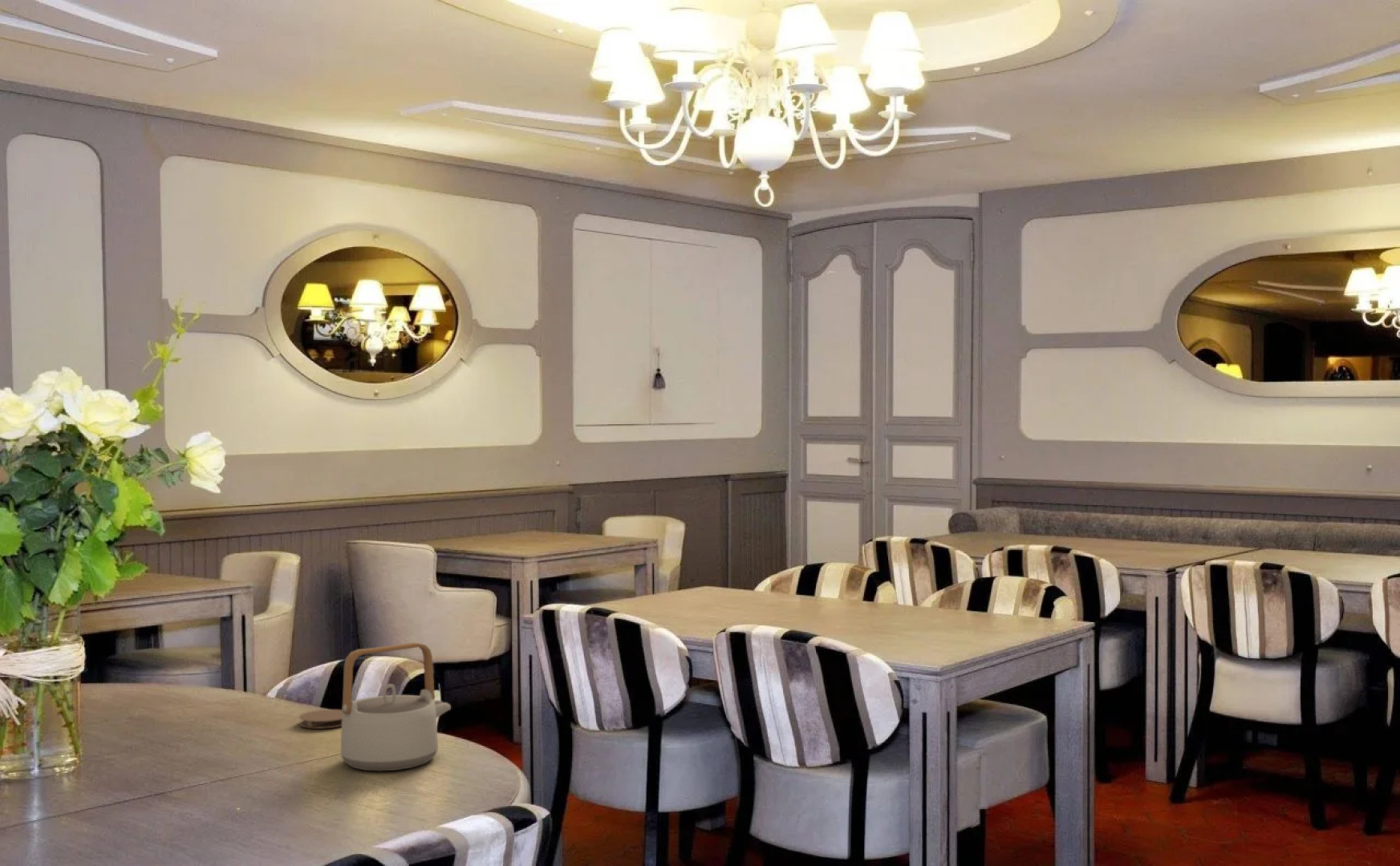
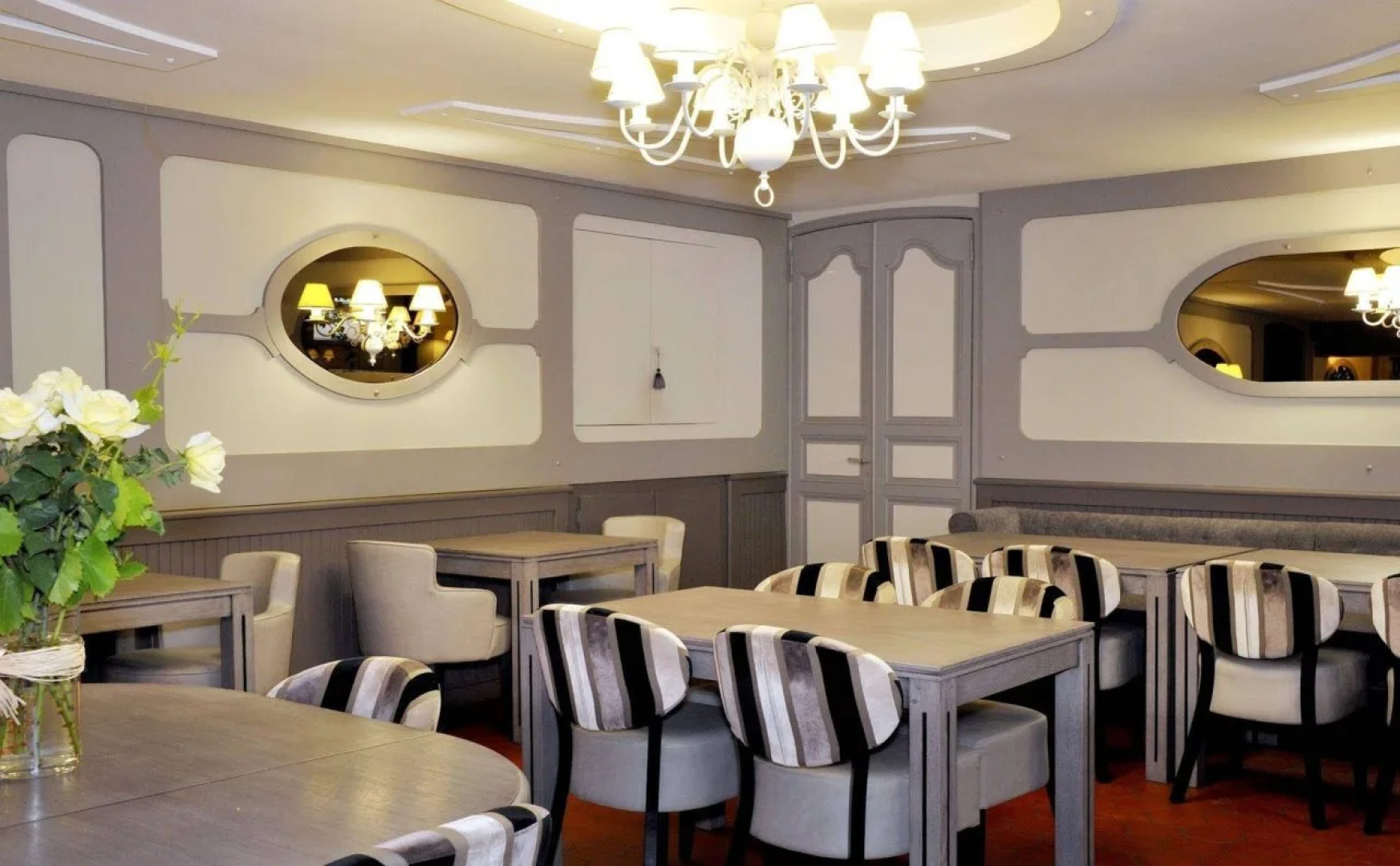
- teapot [340,641,452,772]
- coaster [298,709,343,729]
